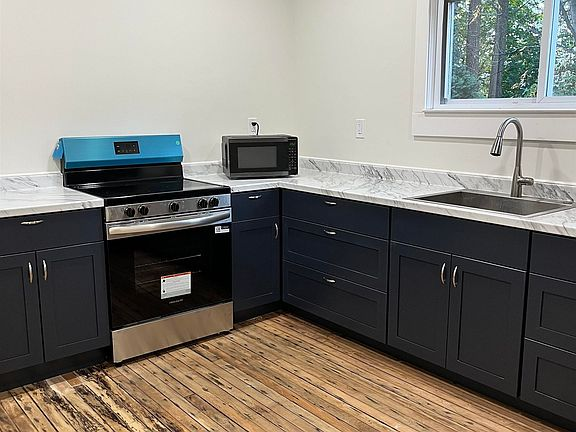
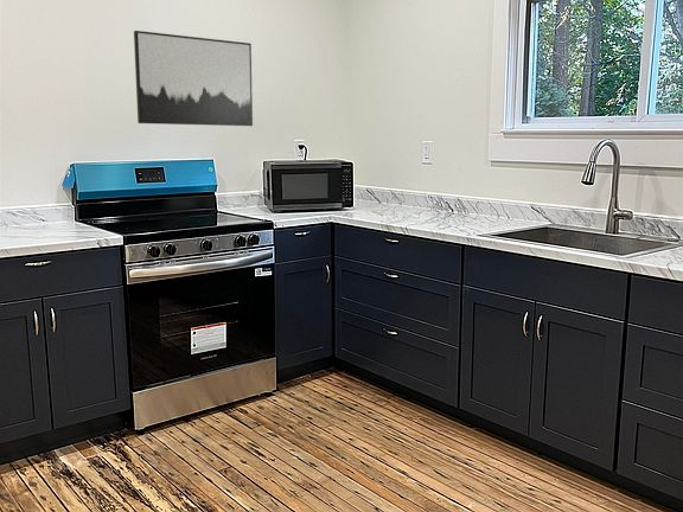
+ wall art [133,30,254,127]
